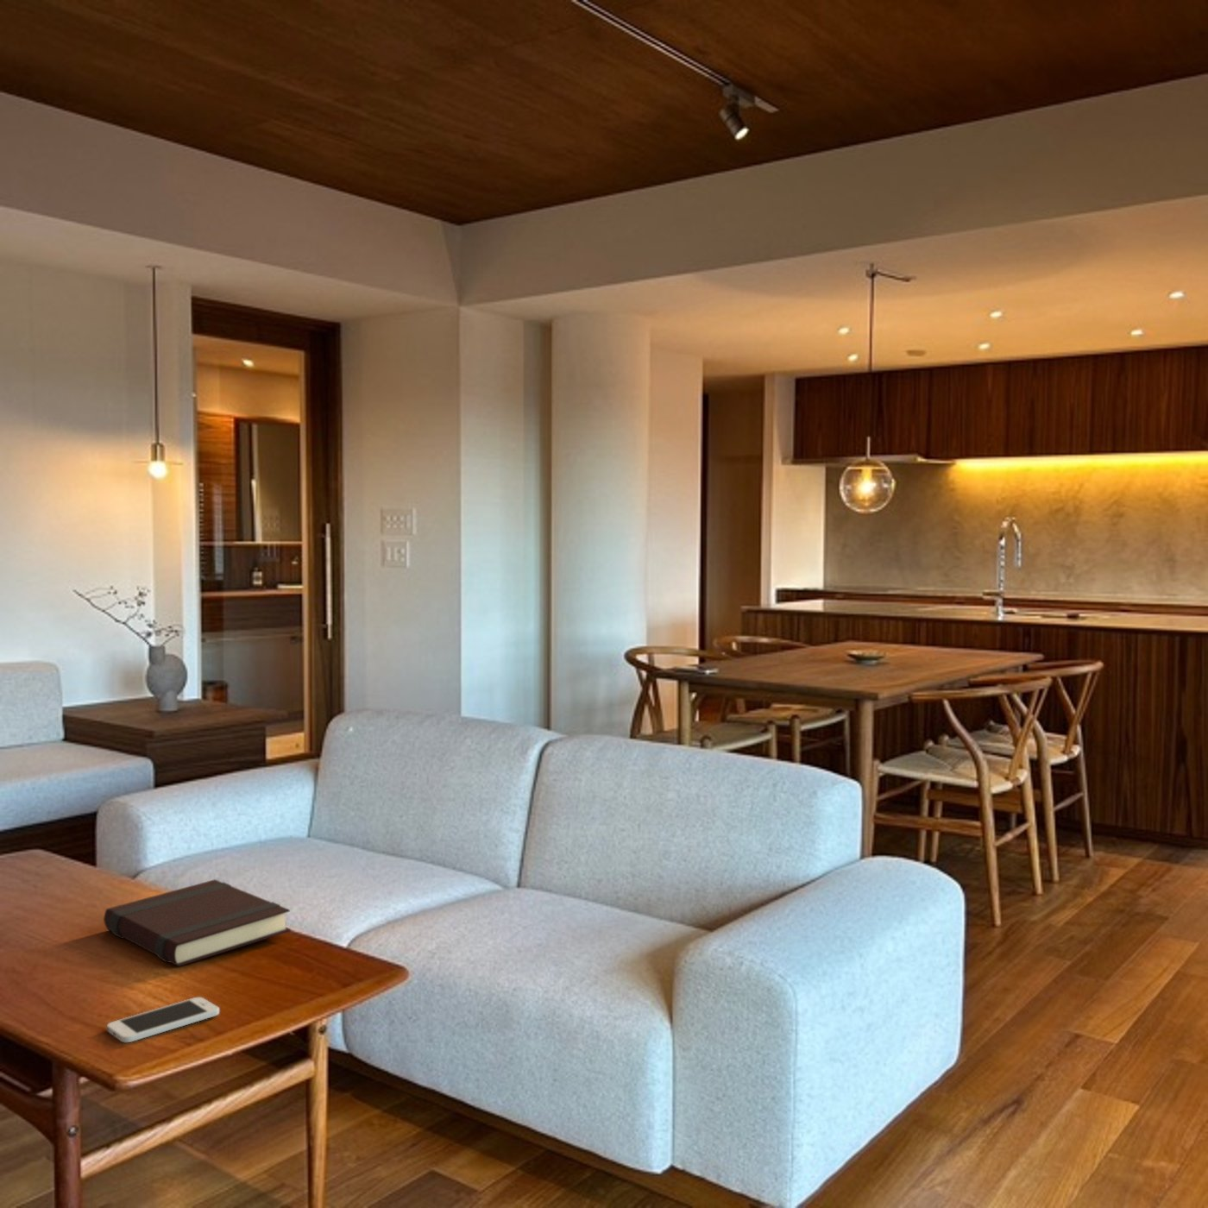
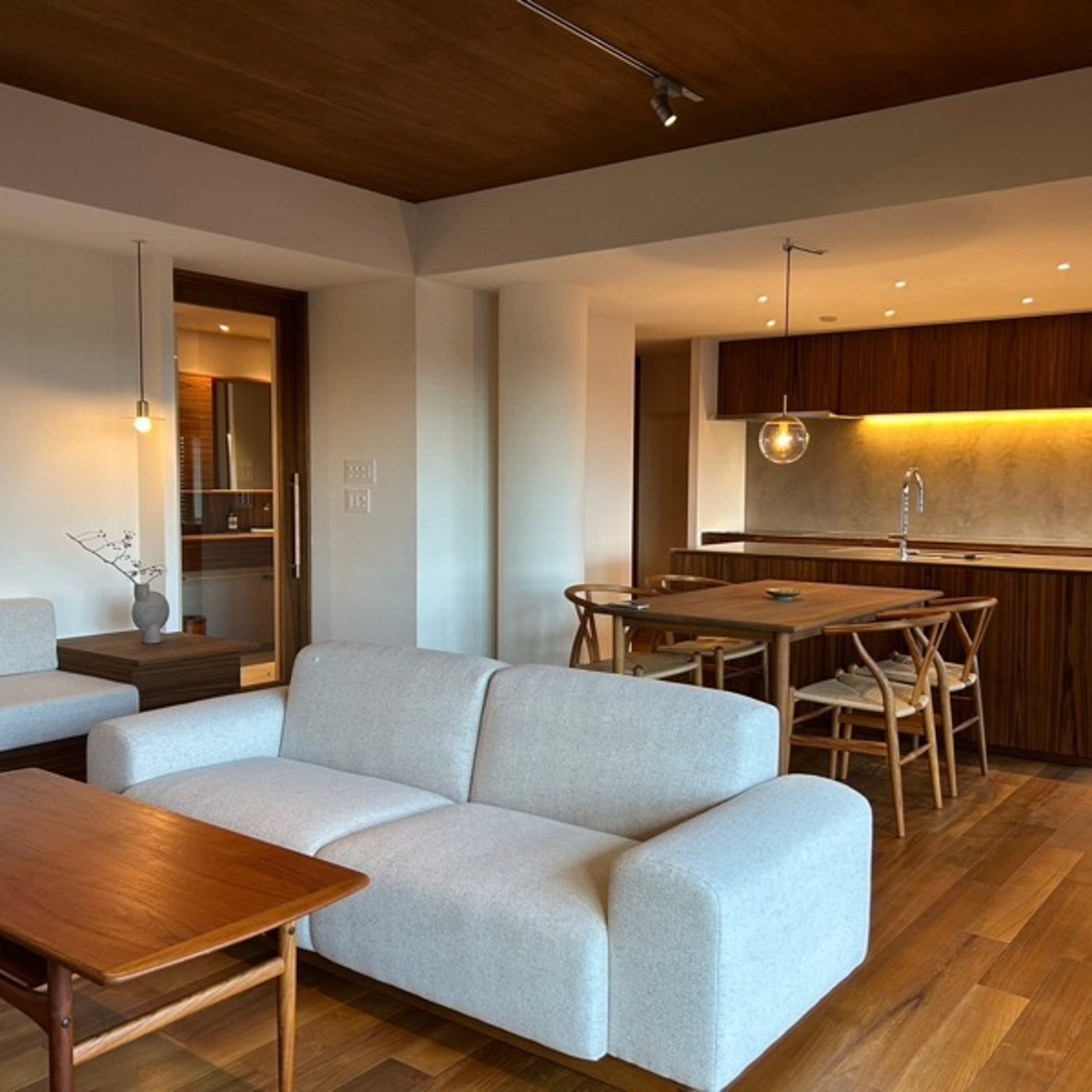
- book [103,878,292,967]
- smartphone [106,997,220,1043]
